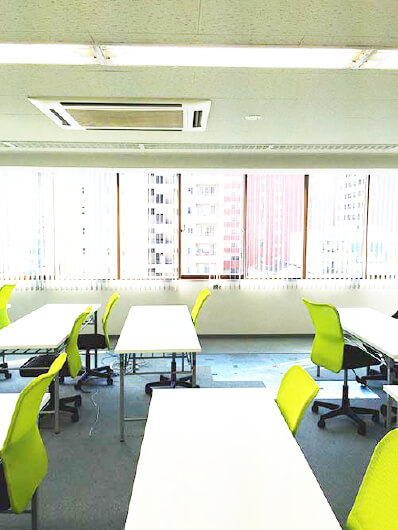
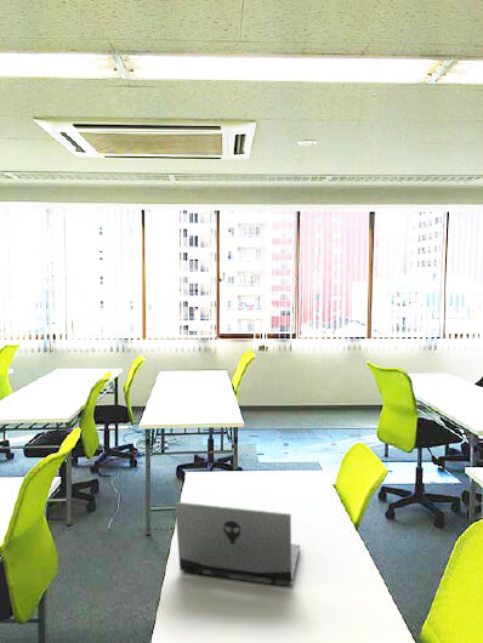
+ laptop computer [174,501,301,586]
